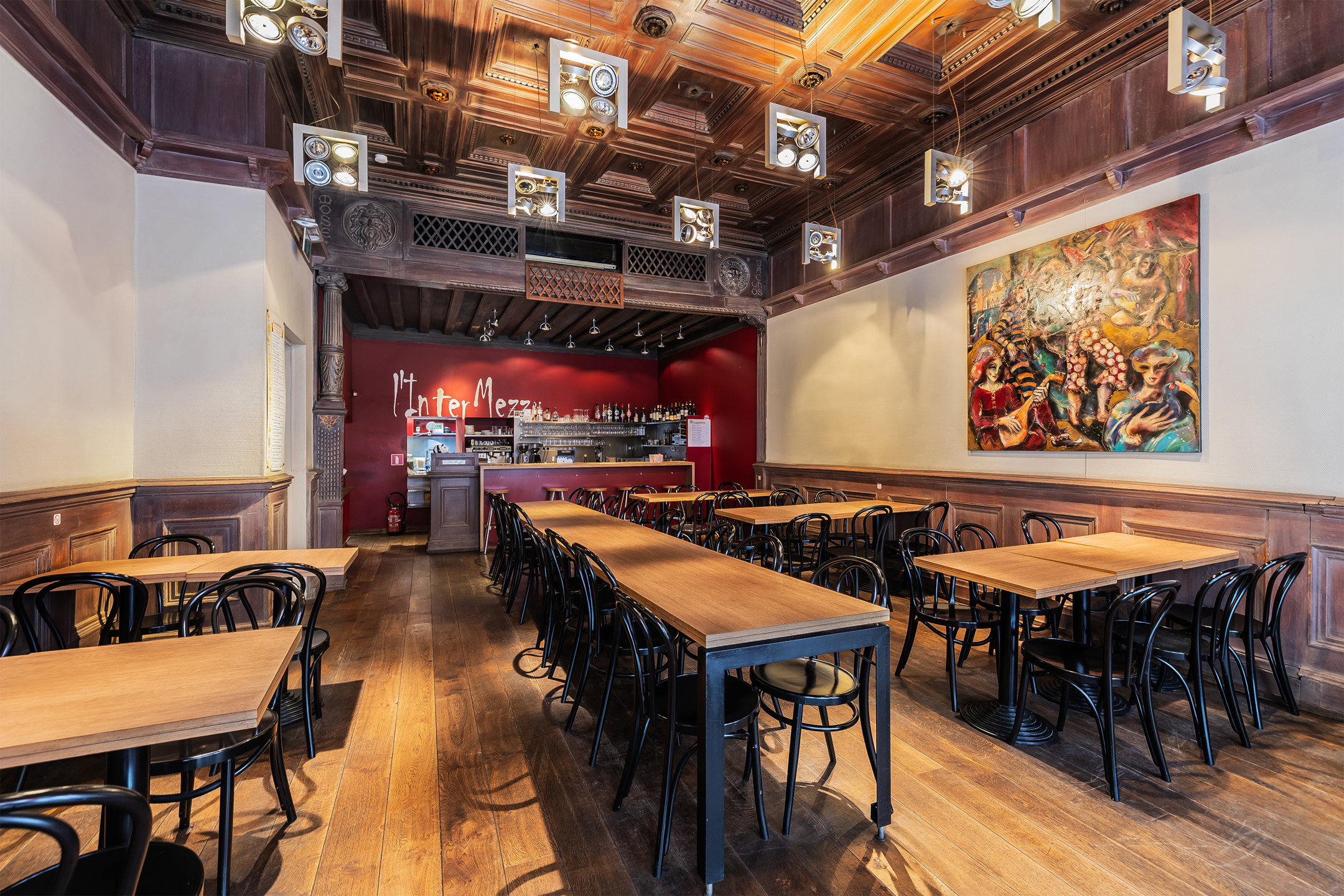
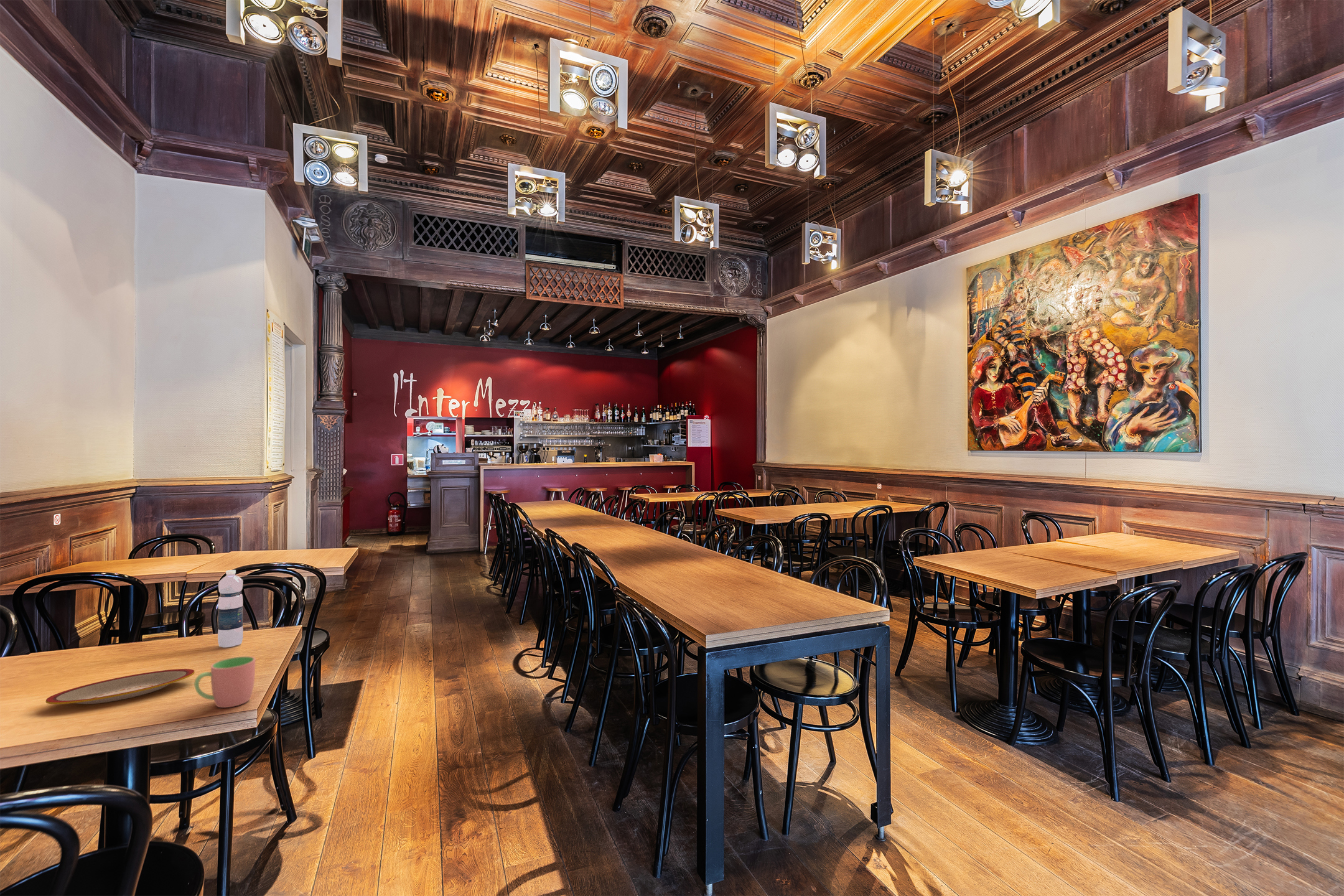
+ water bottle [217,569,244,648]
+ cup [194,656,256,708]
+ plate [45,668,195,705]
